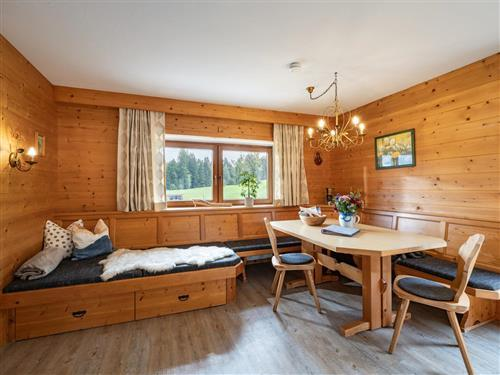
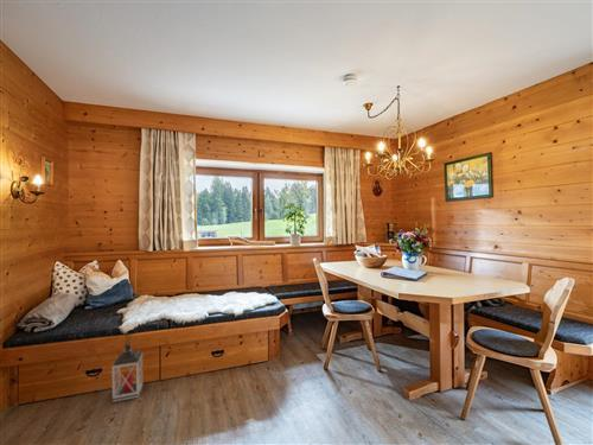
+ lantern [111,332,144,403]
